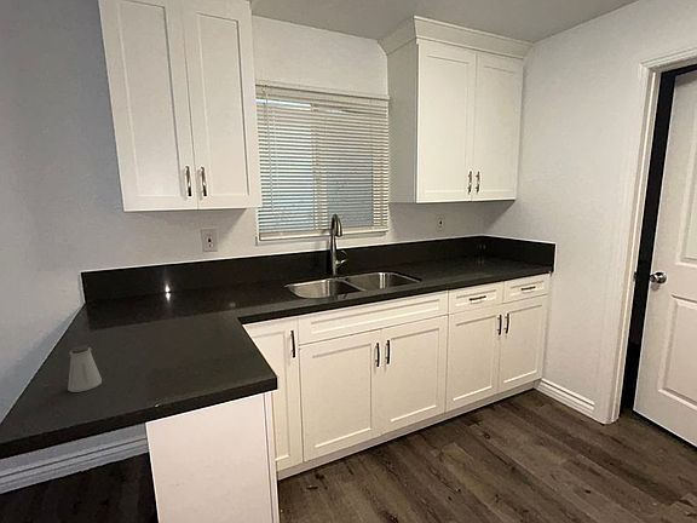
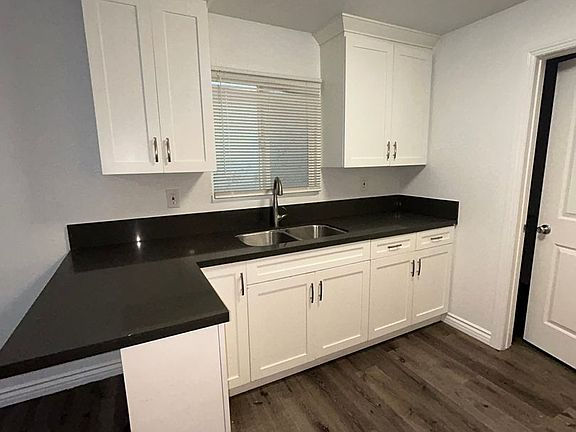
- saltshaker [67,344,103,393]
